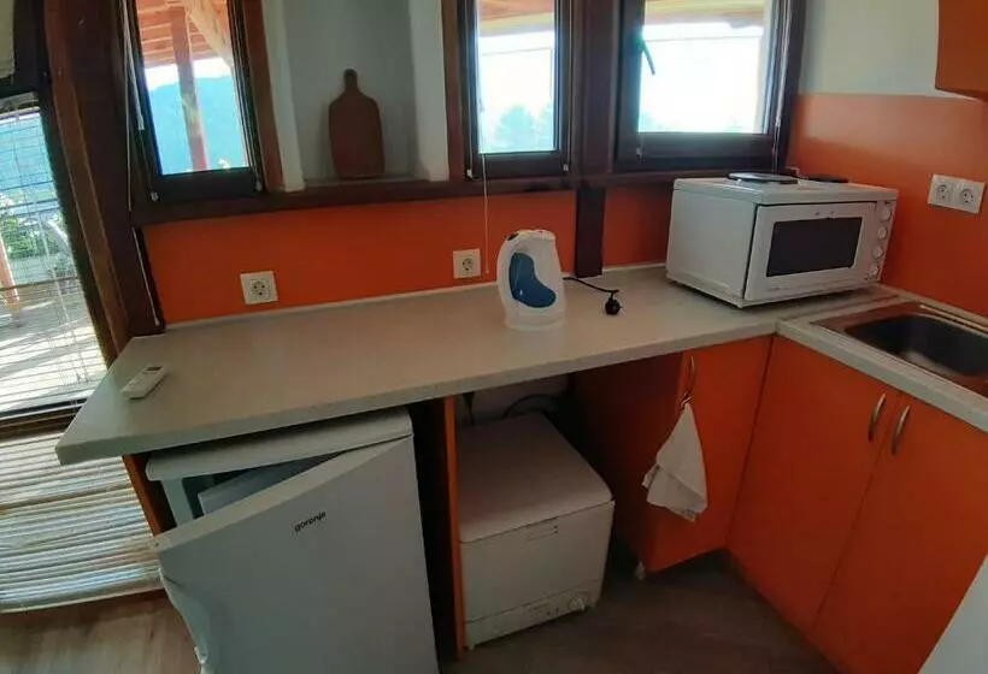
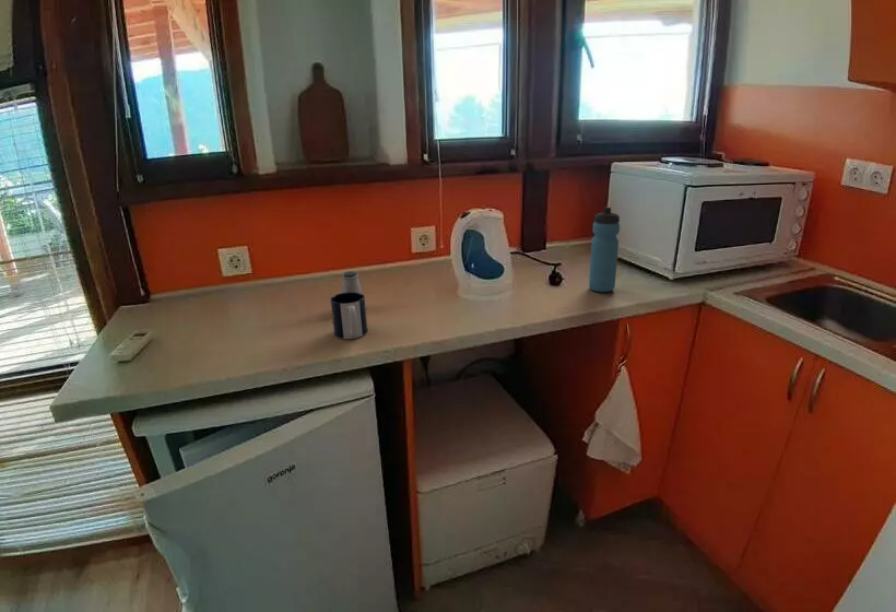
+ mug [329,292,368,340]
+ water bottle [588,207,621,293]
+ saltshaker [341,270,367,309]
